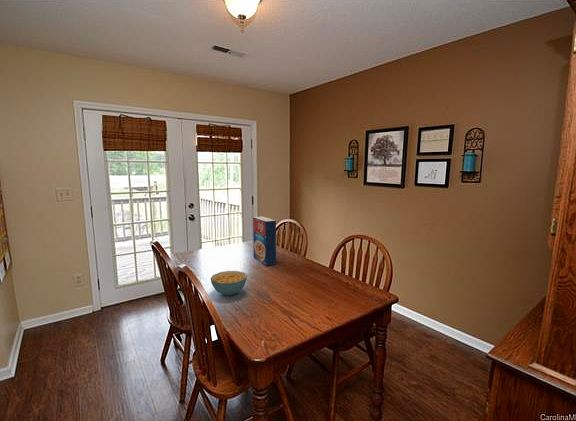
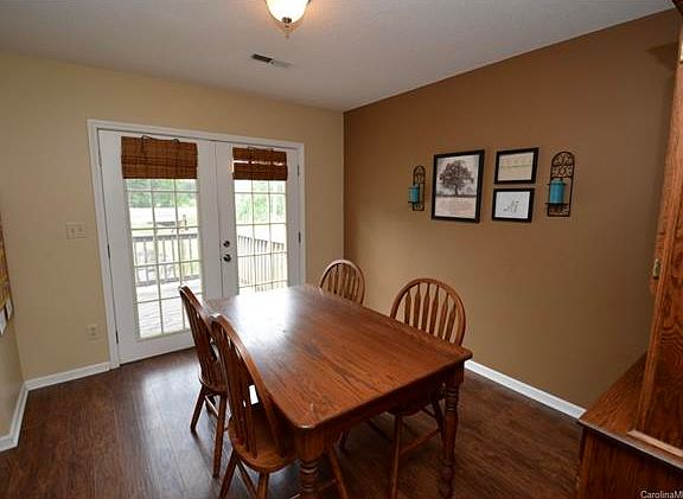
- cereal bowl [210,270,248,296]
- cereal box [252,215,277,267]
